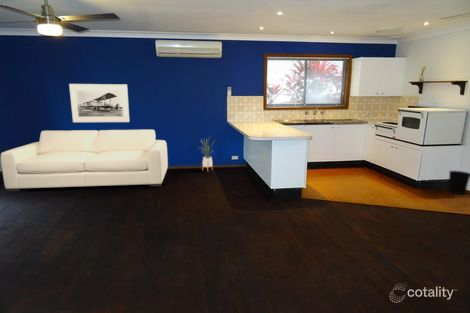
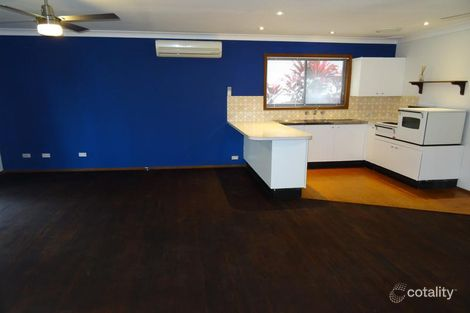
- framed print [68,83,130,123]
- house plant [197,136,216,172]
- sofa [0,129,169,192]
- wastebasket [448,170,470,195]
